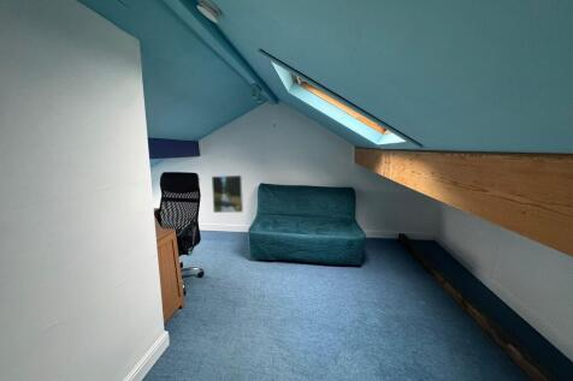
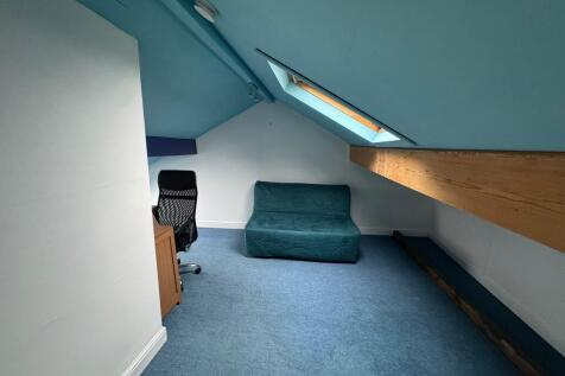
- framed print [211,174,244,214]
